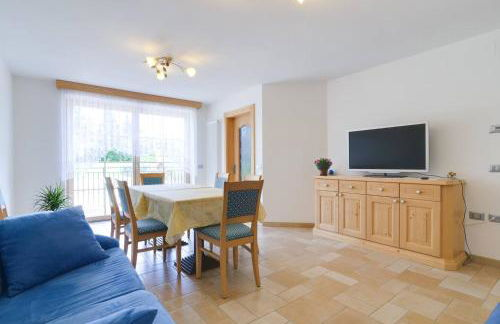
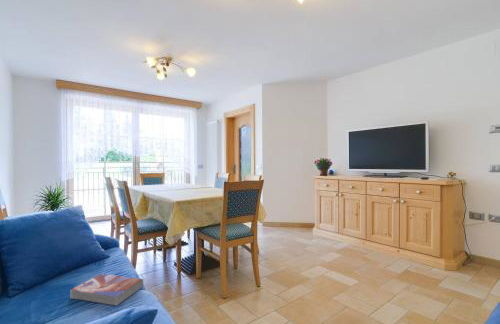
+ textbook [69,273,144,307]
